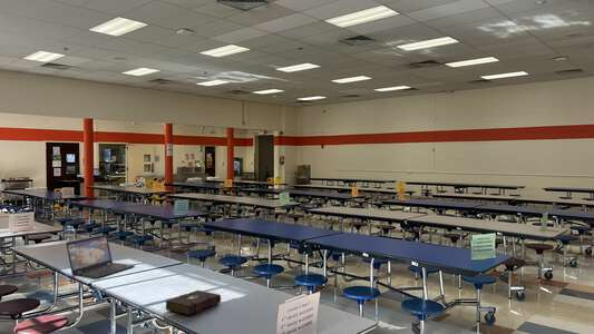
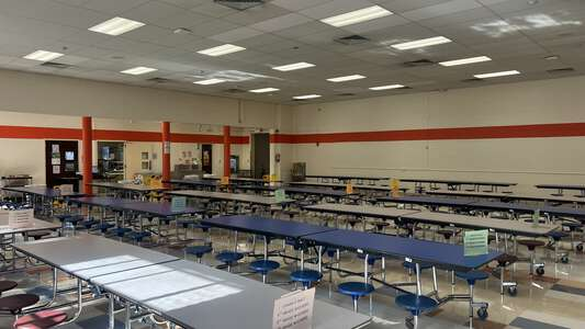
- book [165,289,222,316]
- laptop [65,234,136,279]
